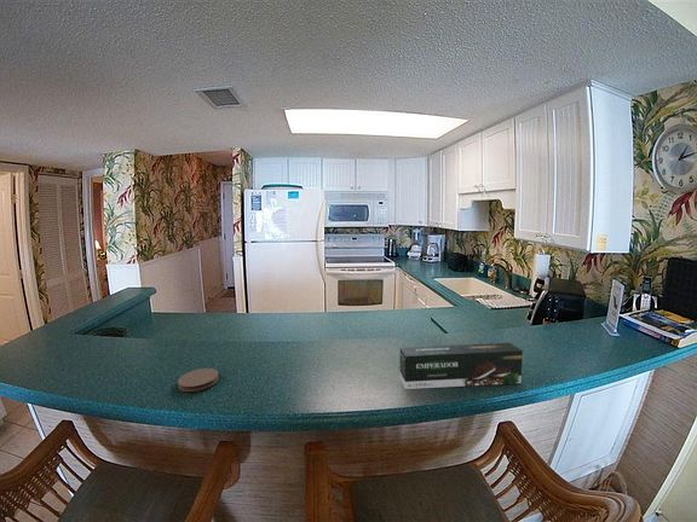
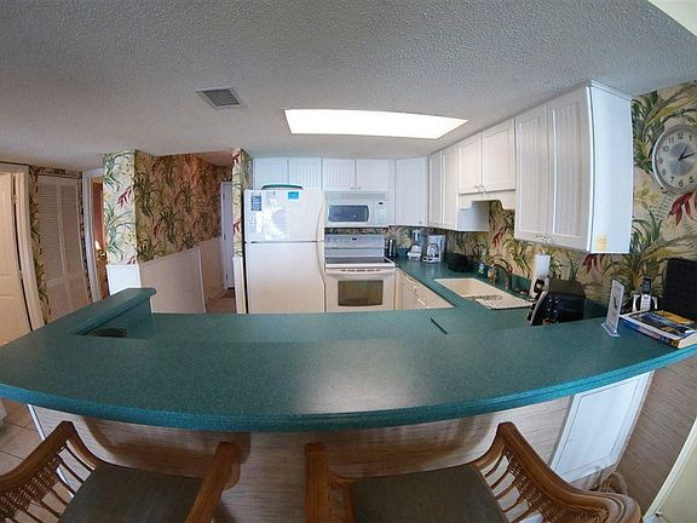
- coaster [177,367,220,393]
- cookie box [399,342,524,390]
